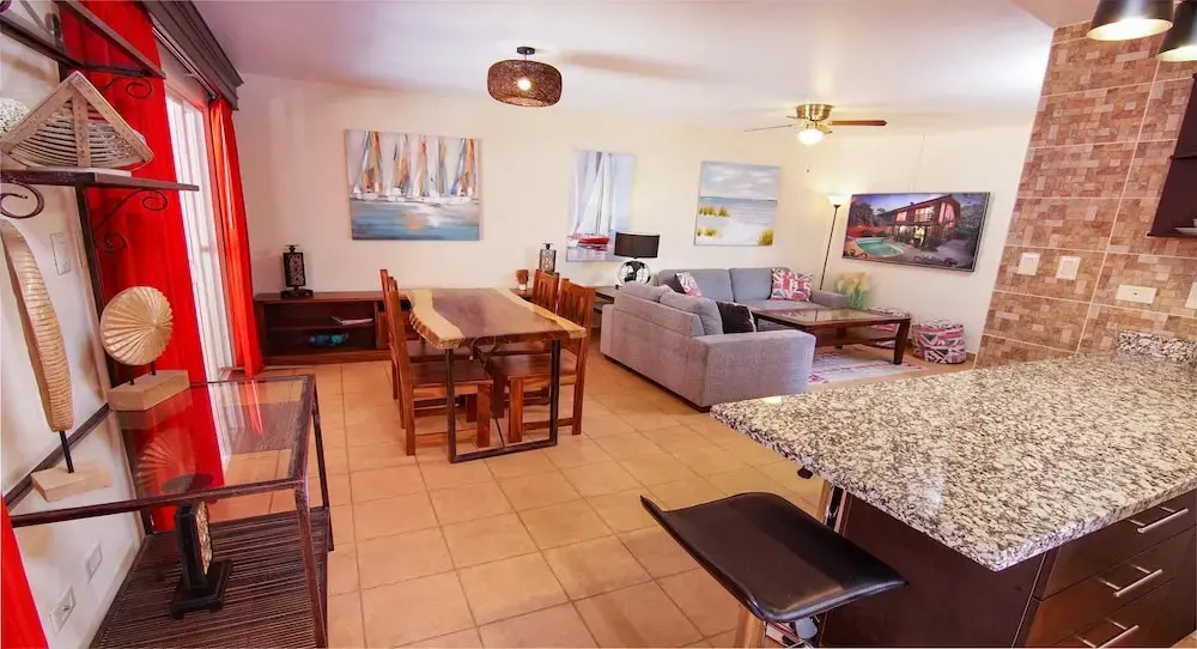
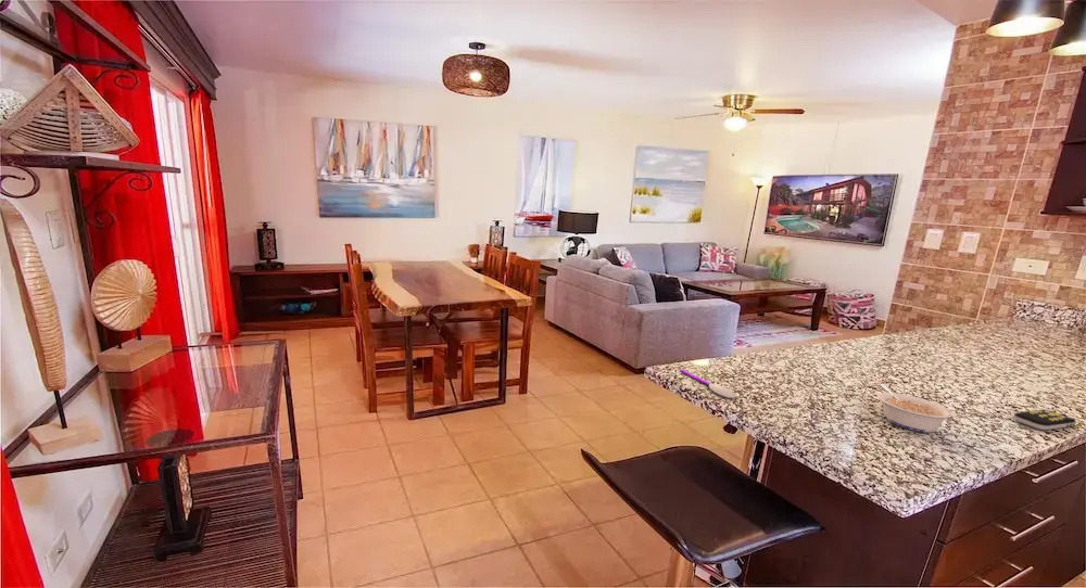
+ spoon [679,368,736,399]
+ remote control [1012,408,1076,431]
+ legume [876,383,954,434]
